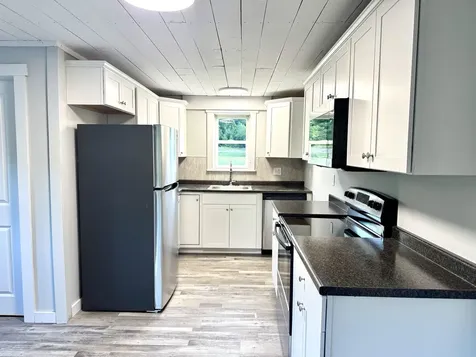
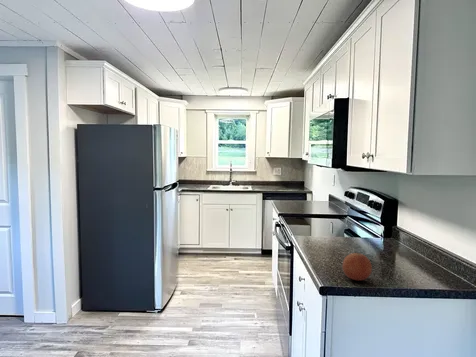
+ fruit [342,252,373,282]
